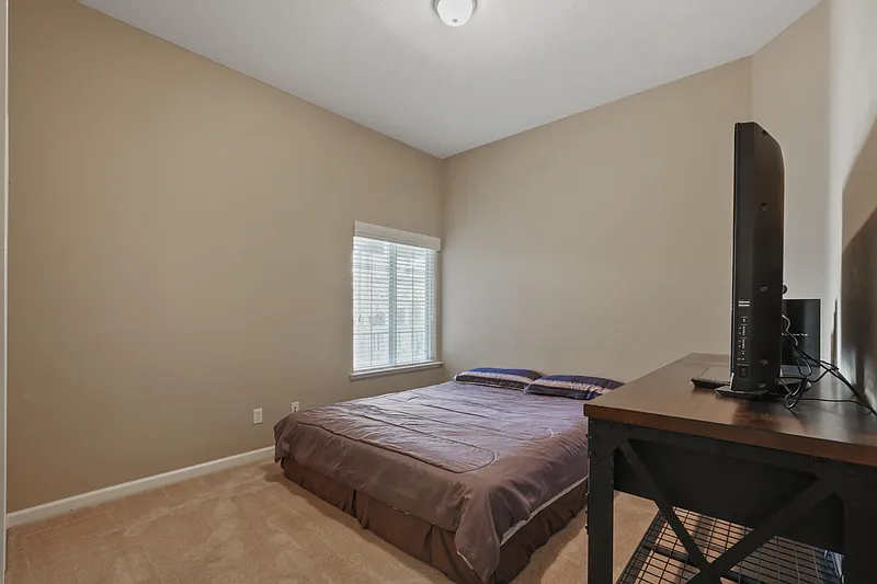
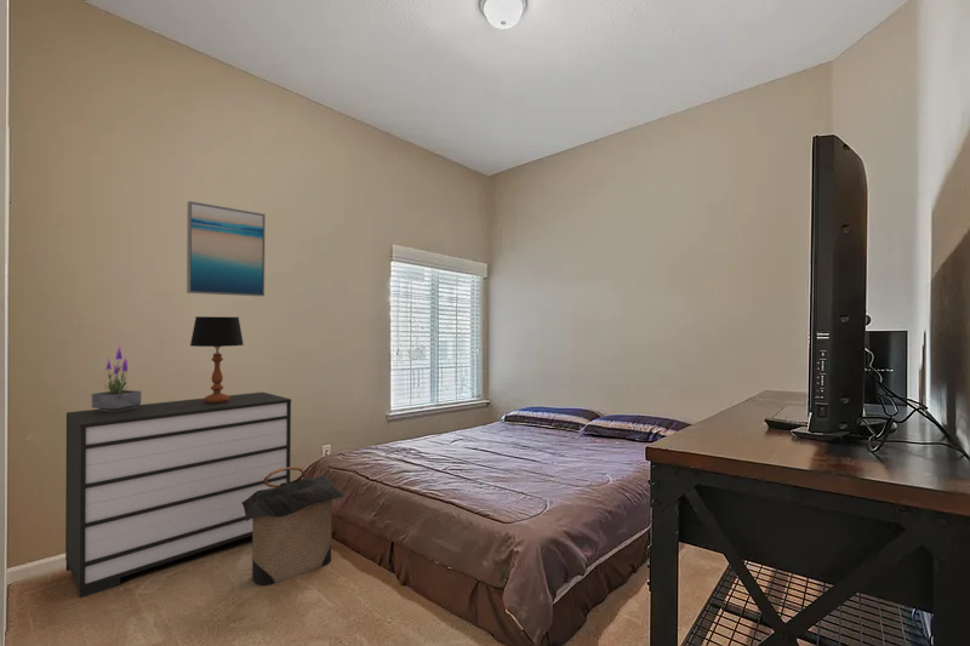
+ dresser [64,391,292,599]
+ table lamp [189,315,245,404]
+ wall art [186,200,267,297]
+ laundry hamper [241,465,346,587]
+ potted plant [91,344,142,412]
